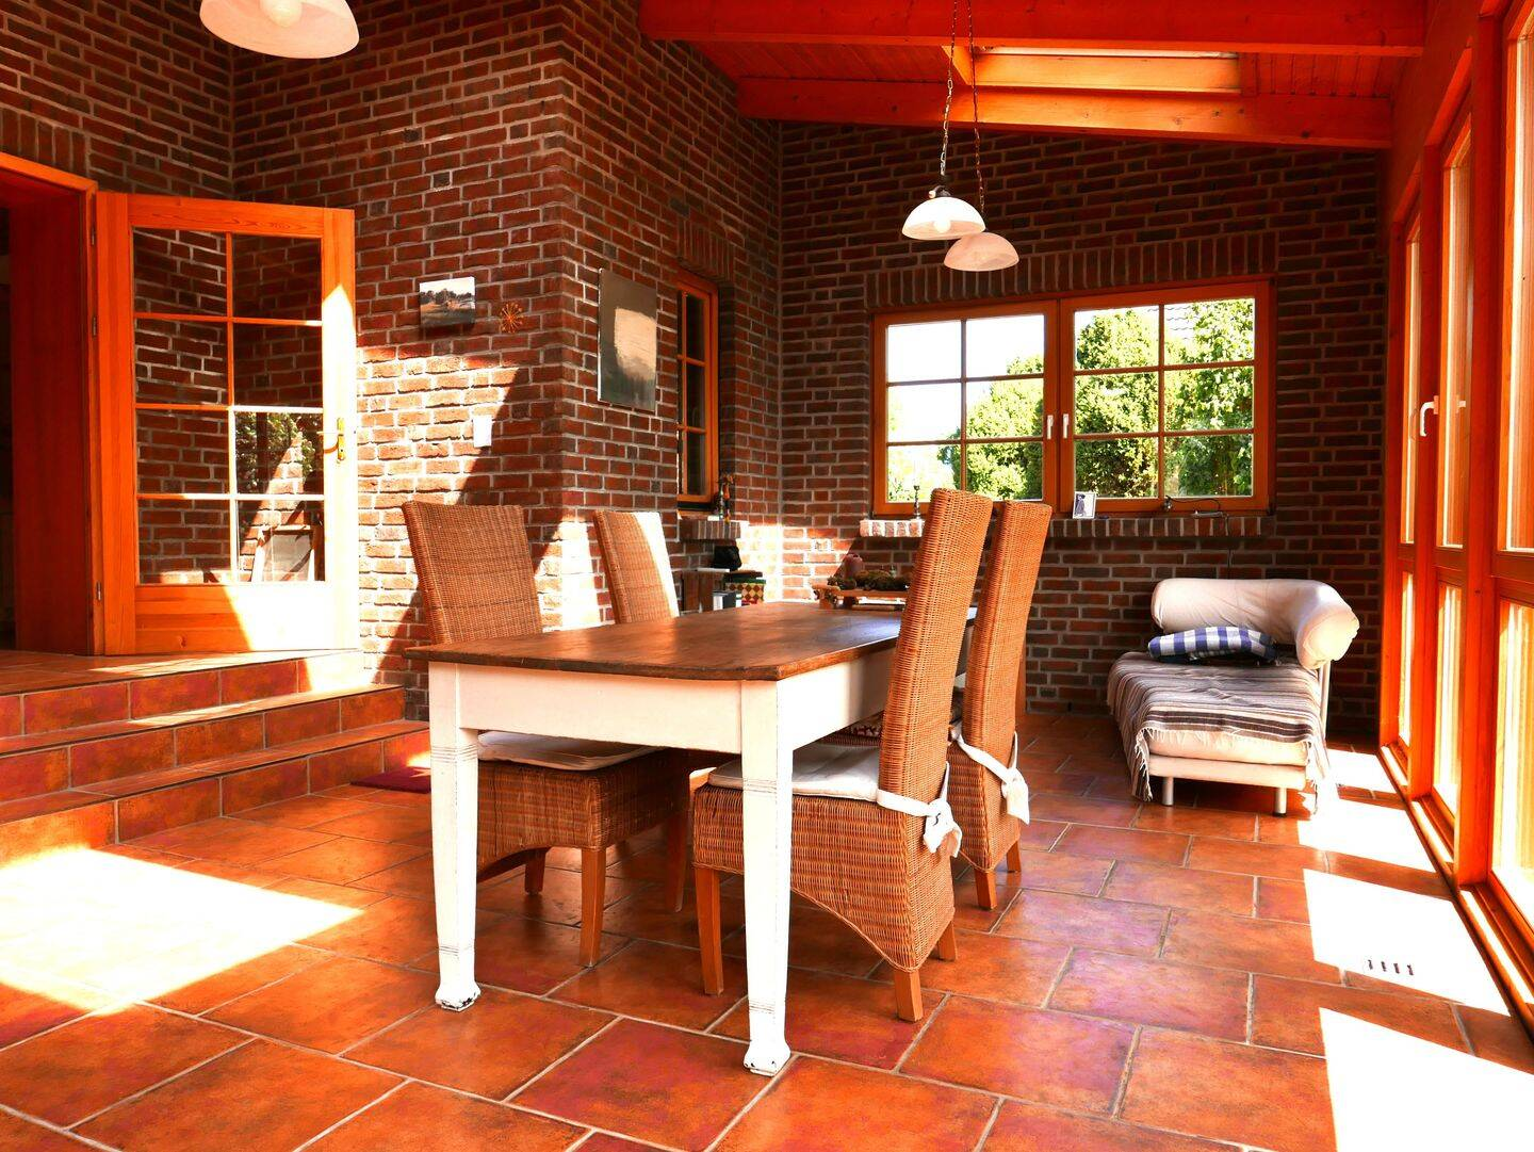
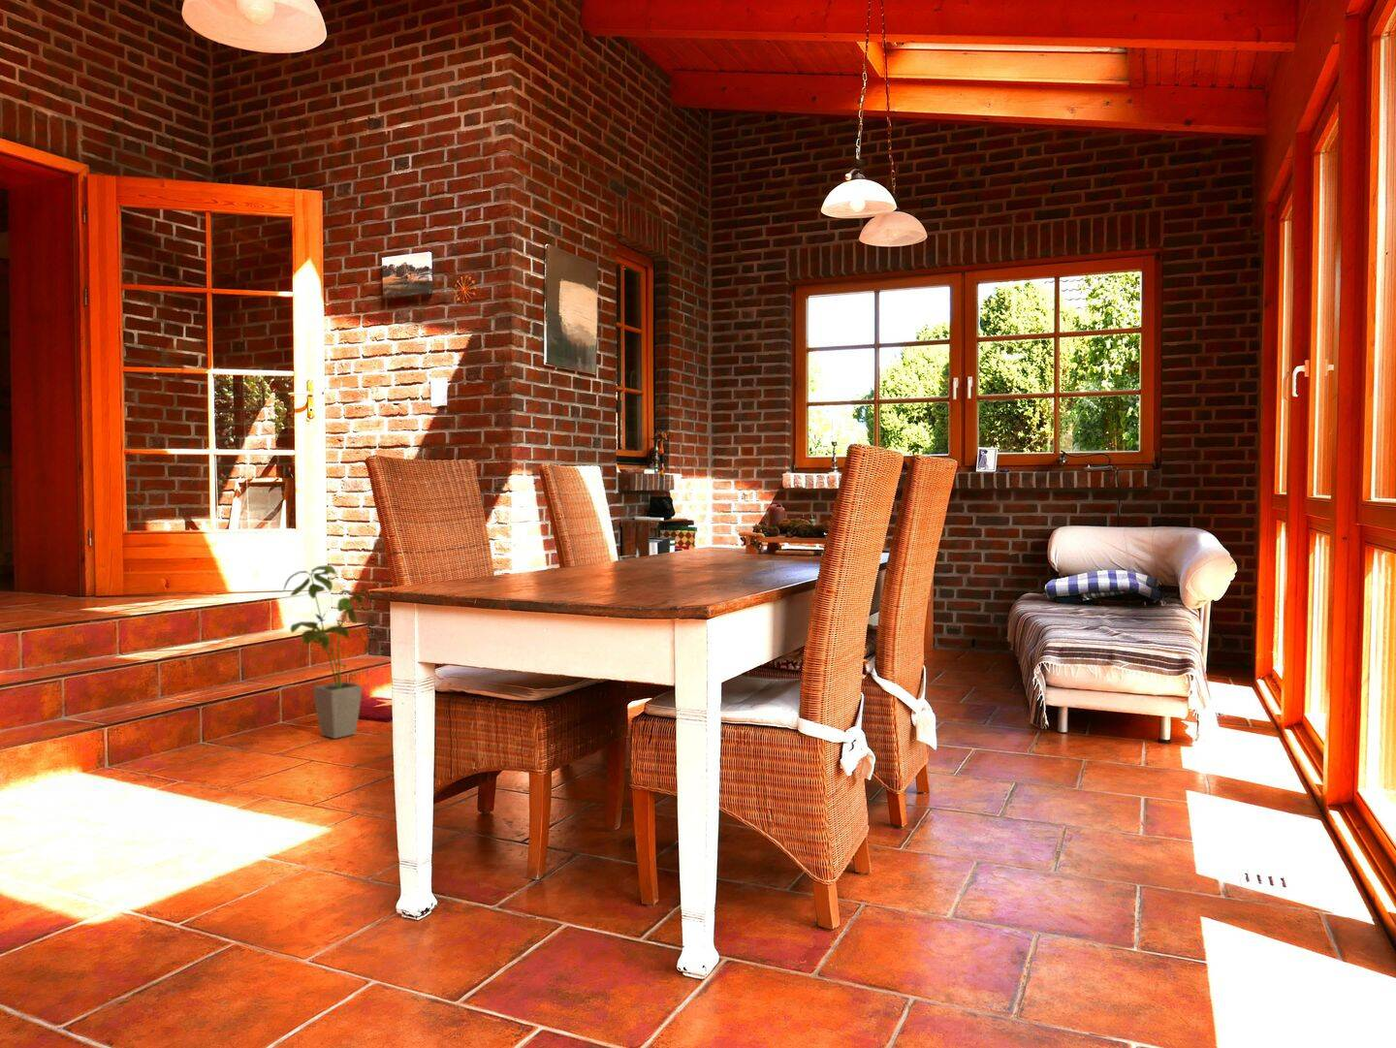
+ house plant [282,565,377,740]
